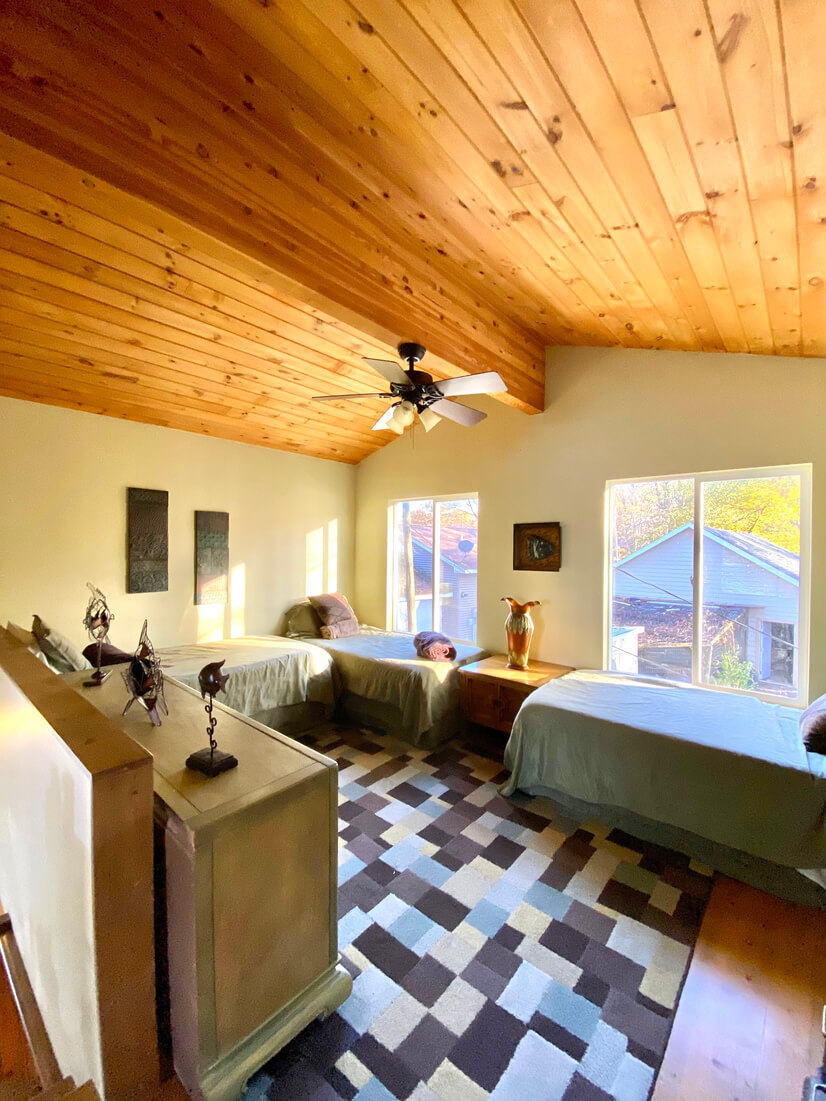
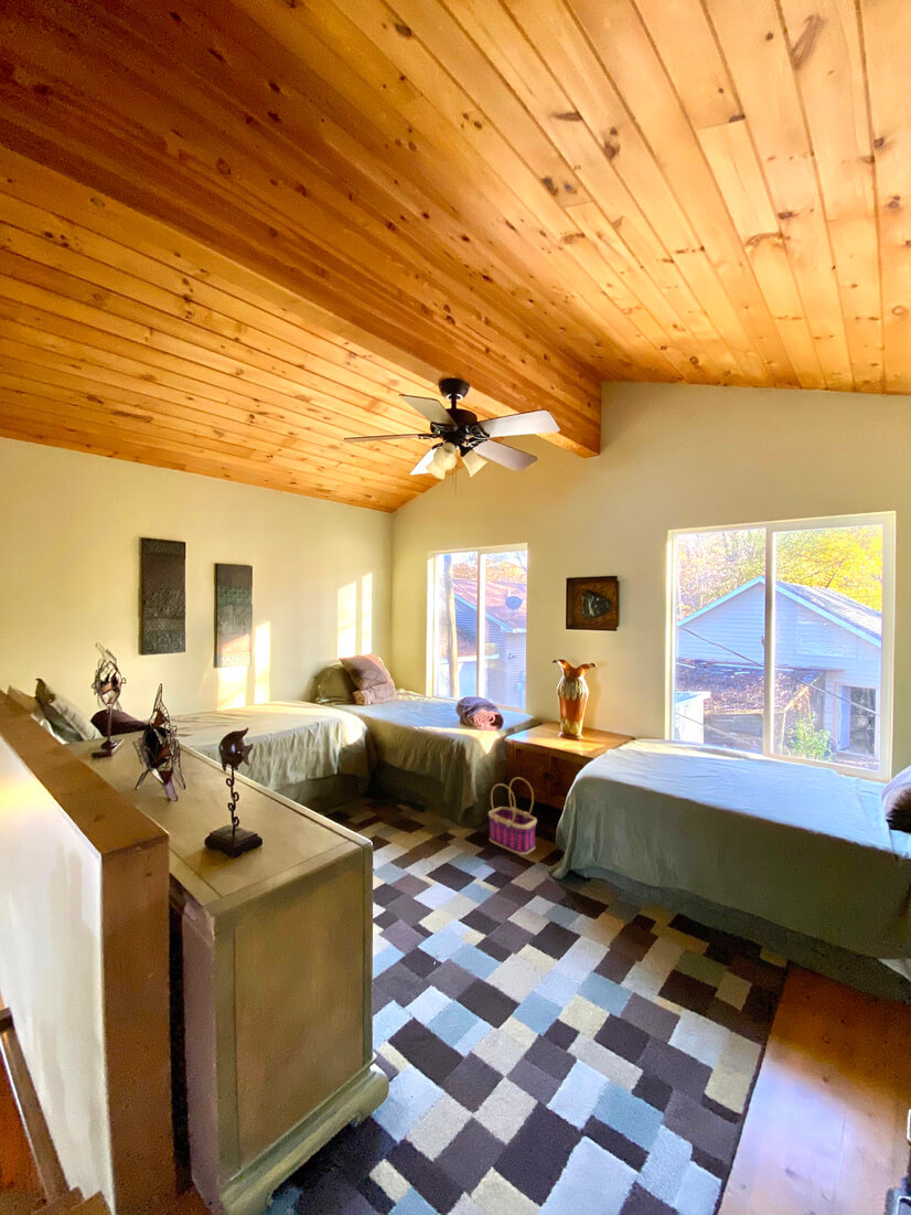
+ basket [487,776,538,856]
